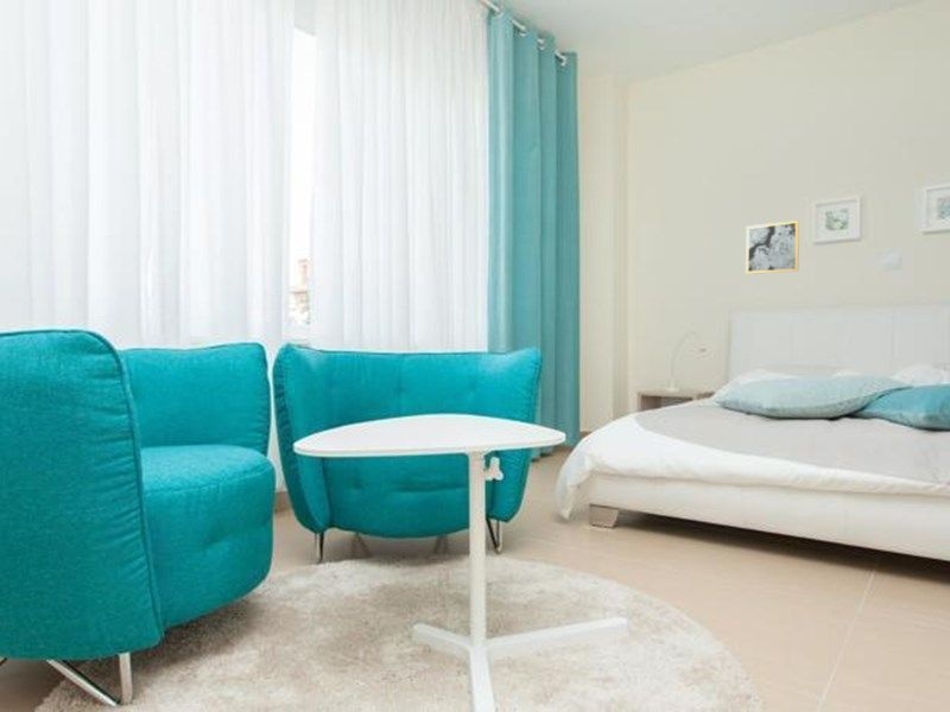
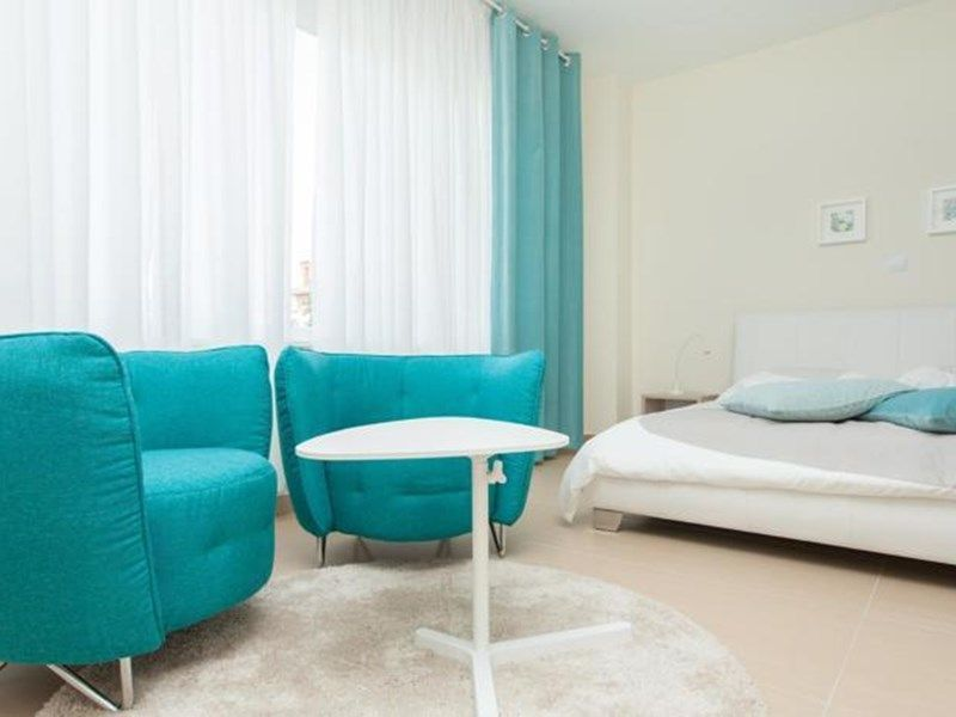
- wall art [745,220,800,275]
